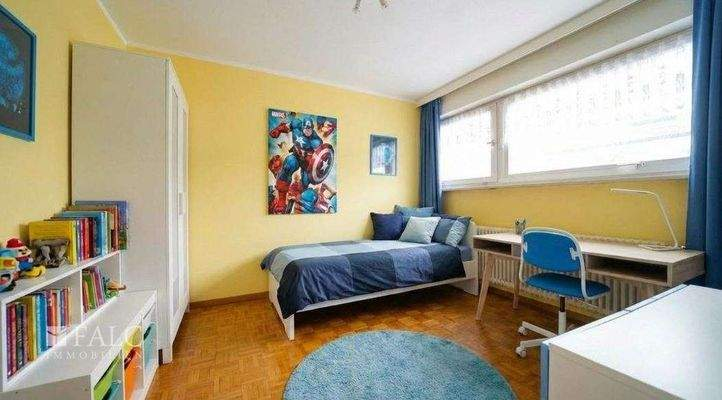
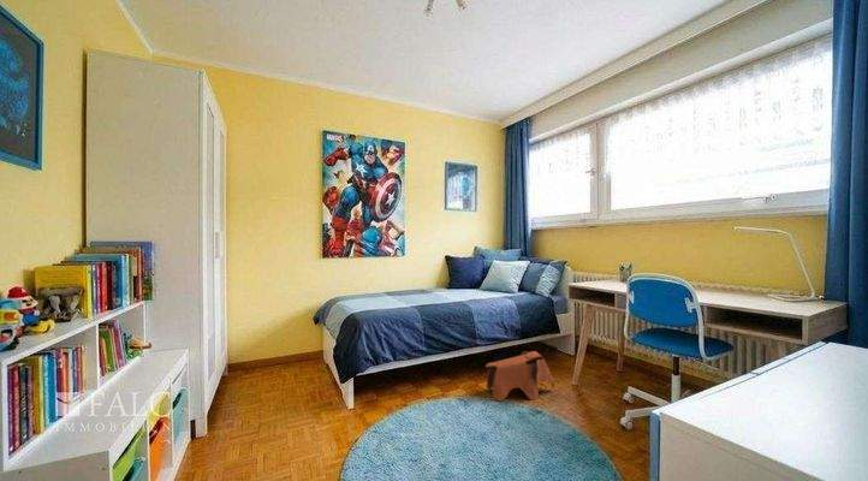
+ toy elephant [484,350,555,403]
